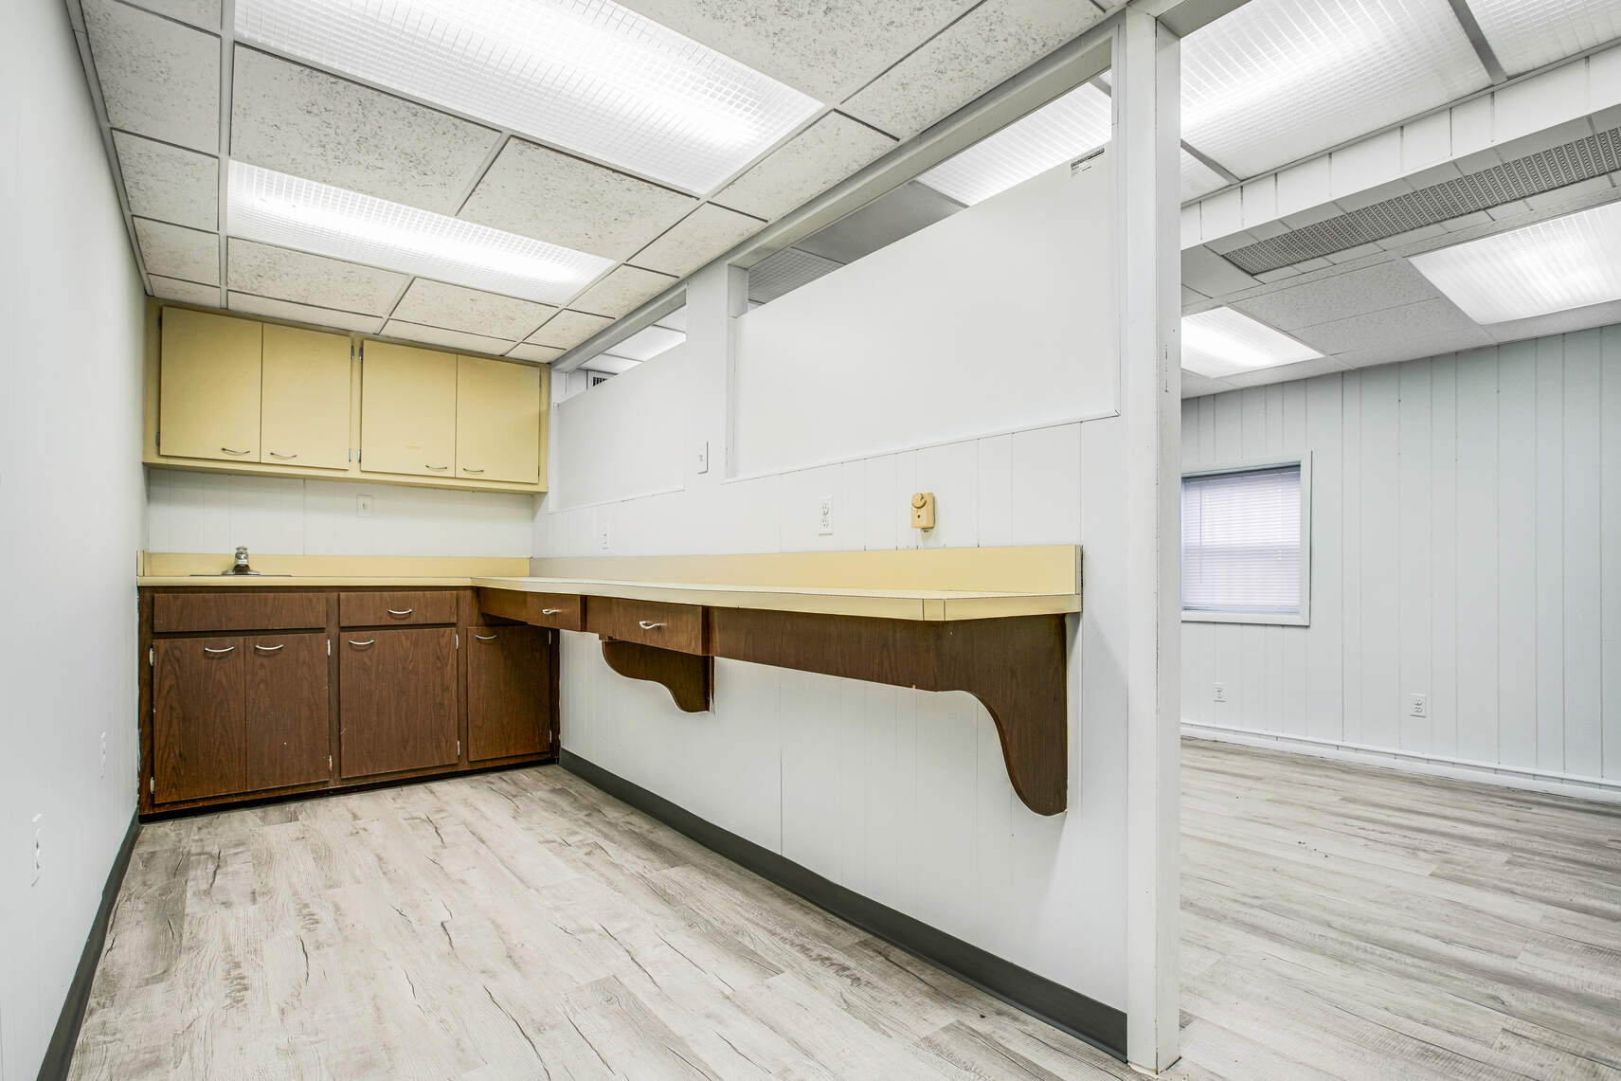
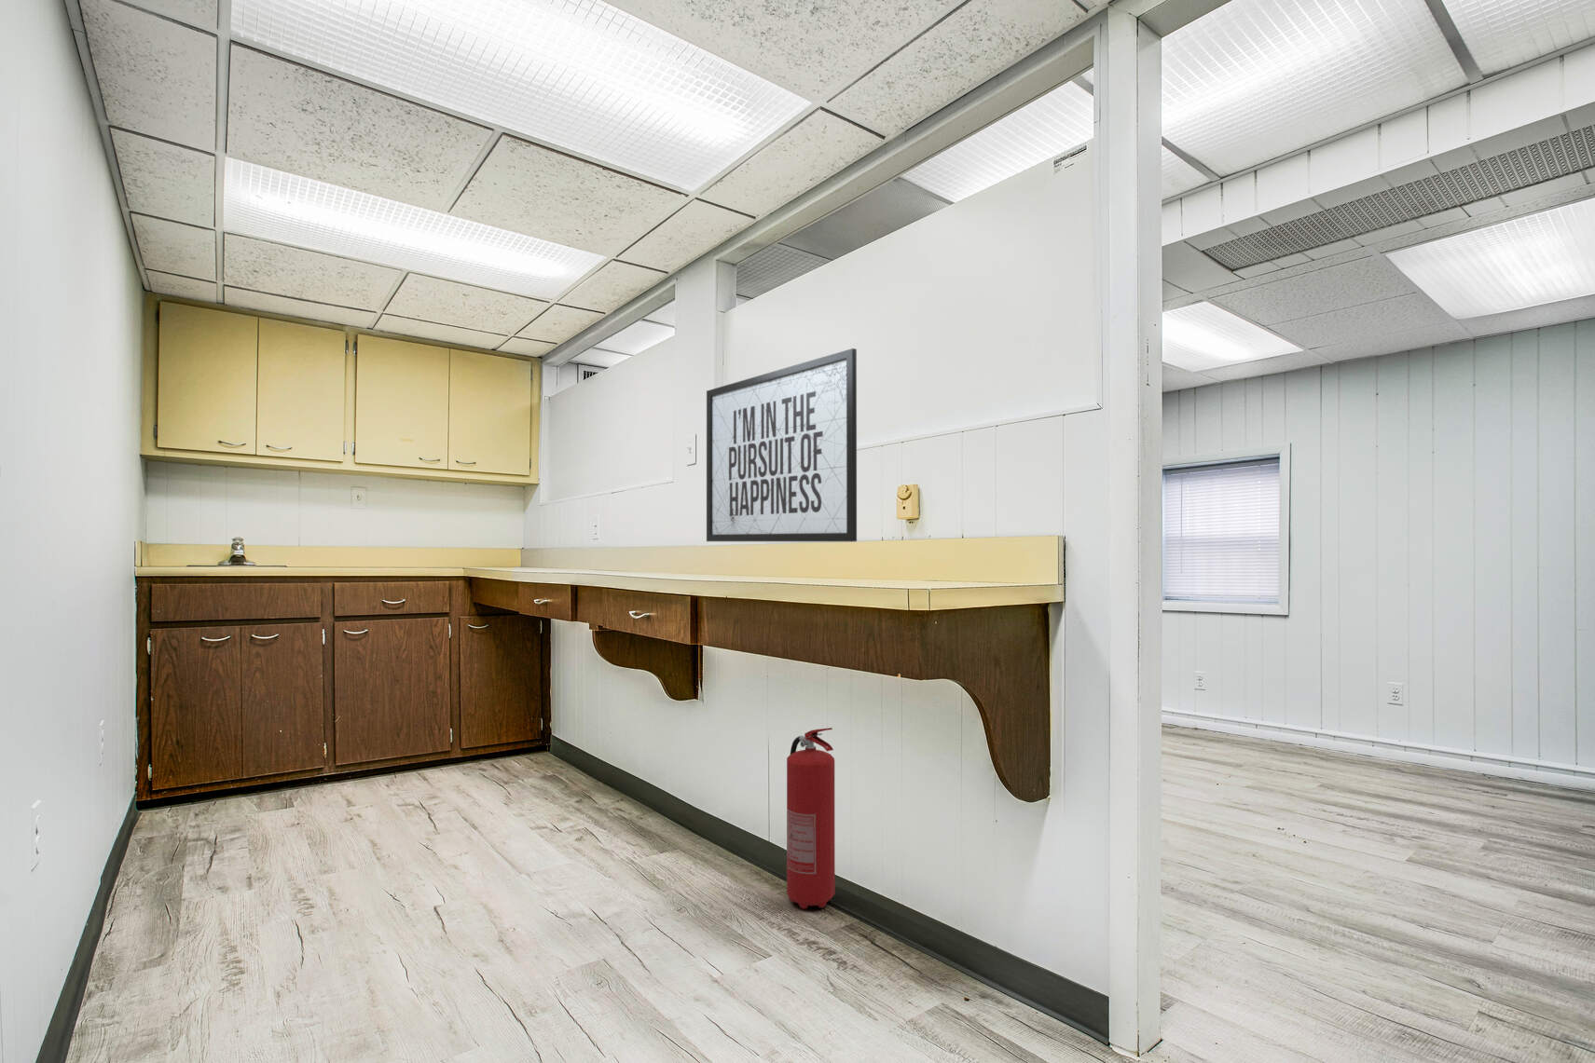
+ mirror [706,348,858,542]
+ fire extinguisher [786,727,837,909]
